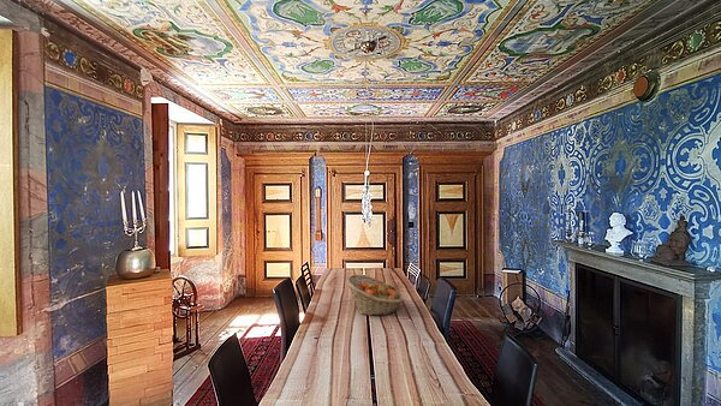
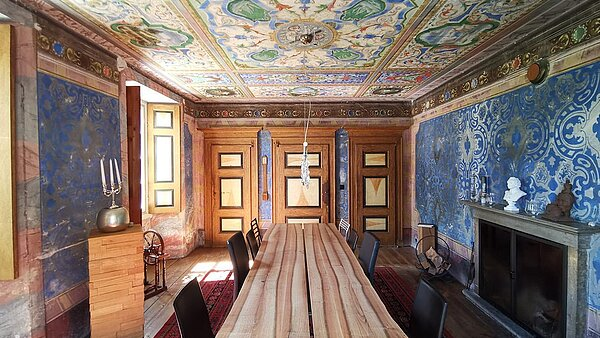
- fruit basket [345,274,404,317]
